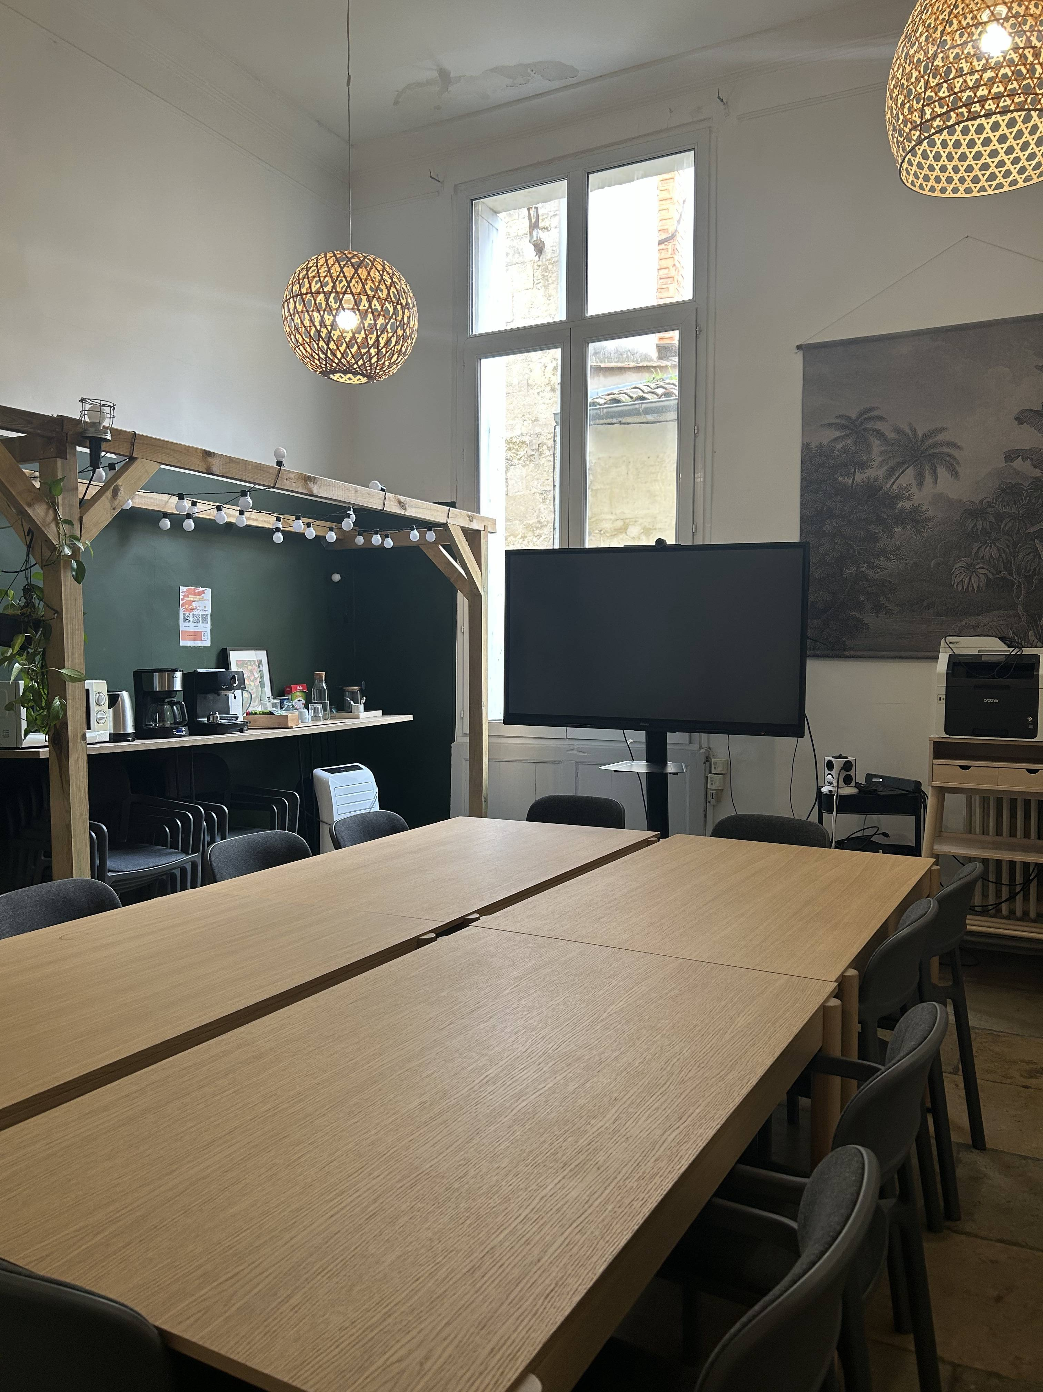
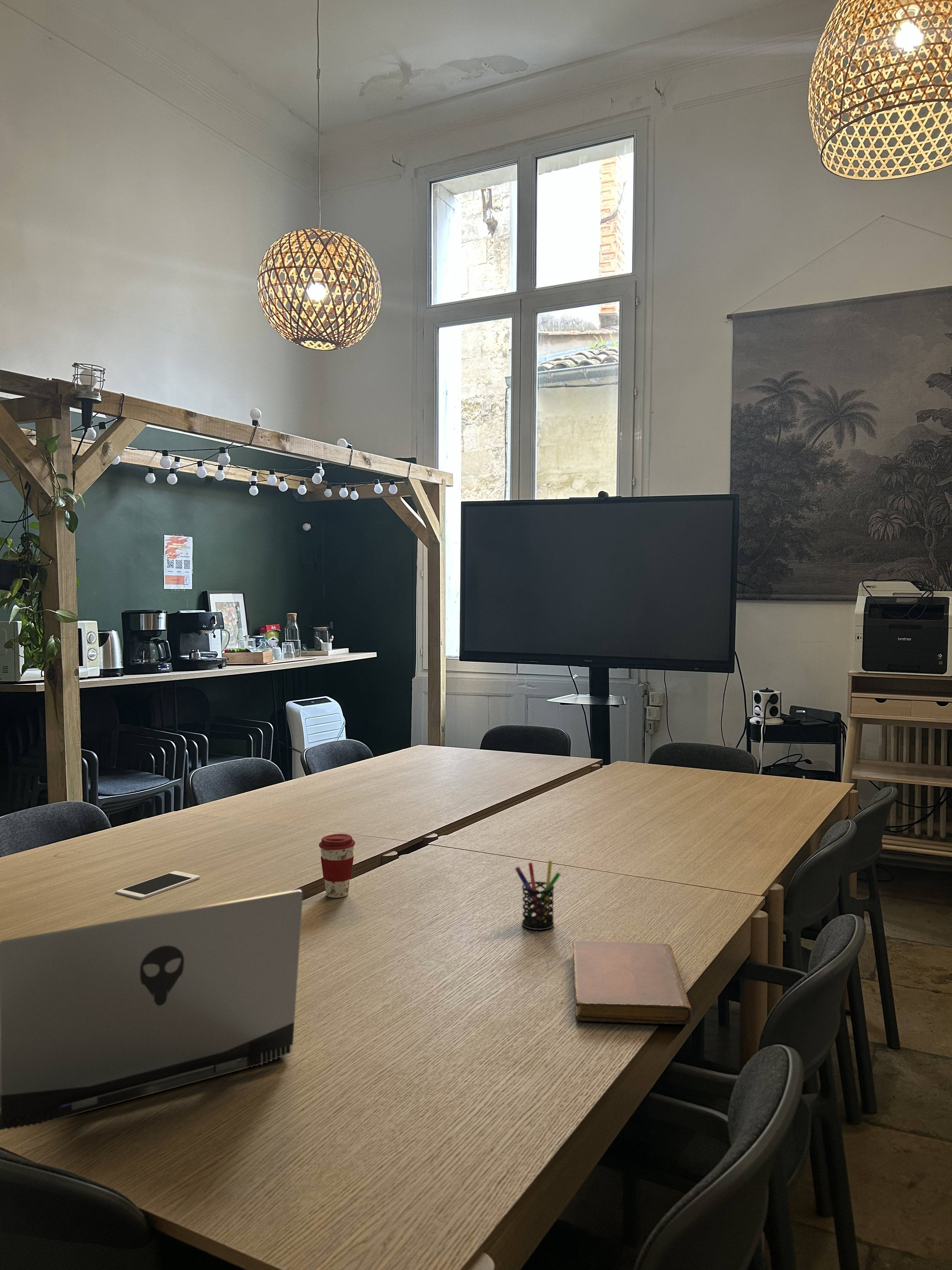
+ pen holder [515,861,561,930]
+ laptop computer [0,889,303,1130]
+ coffee cup [319,833,355,898]
+ cell phone [116,871,201,900]
+ notebook [572,940,693,1025]
